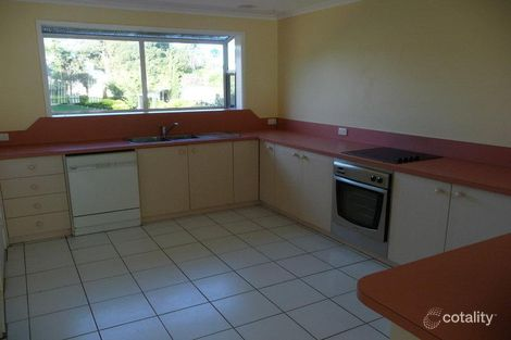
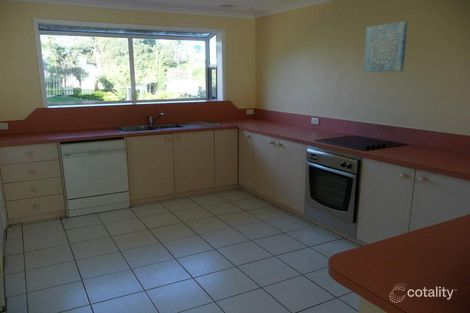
+ wall art [363,20,409,73]
